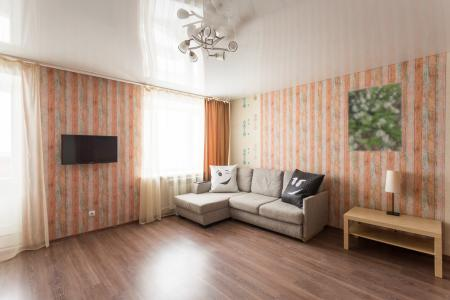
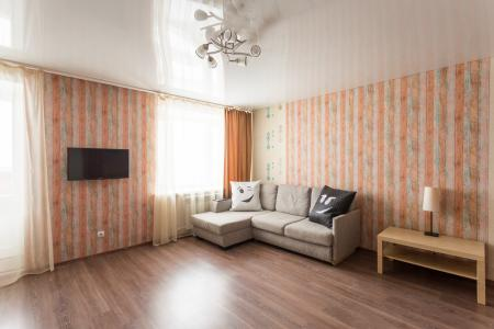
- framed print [346,81,404,153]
